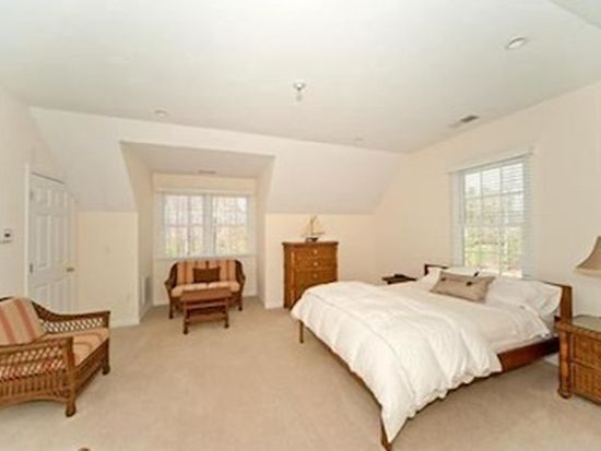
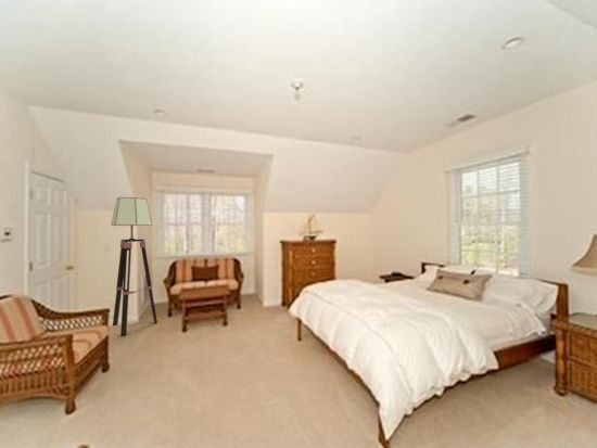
+ floor lamp [110,196,158,337]
